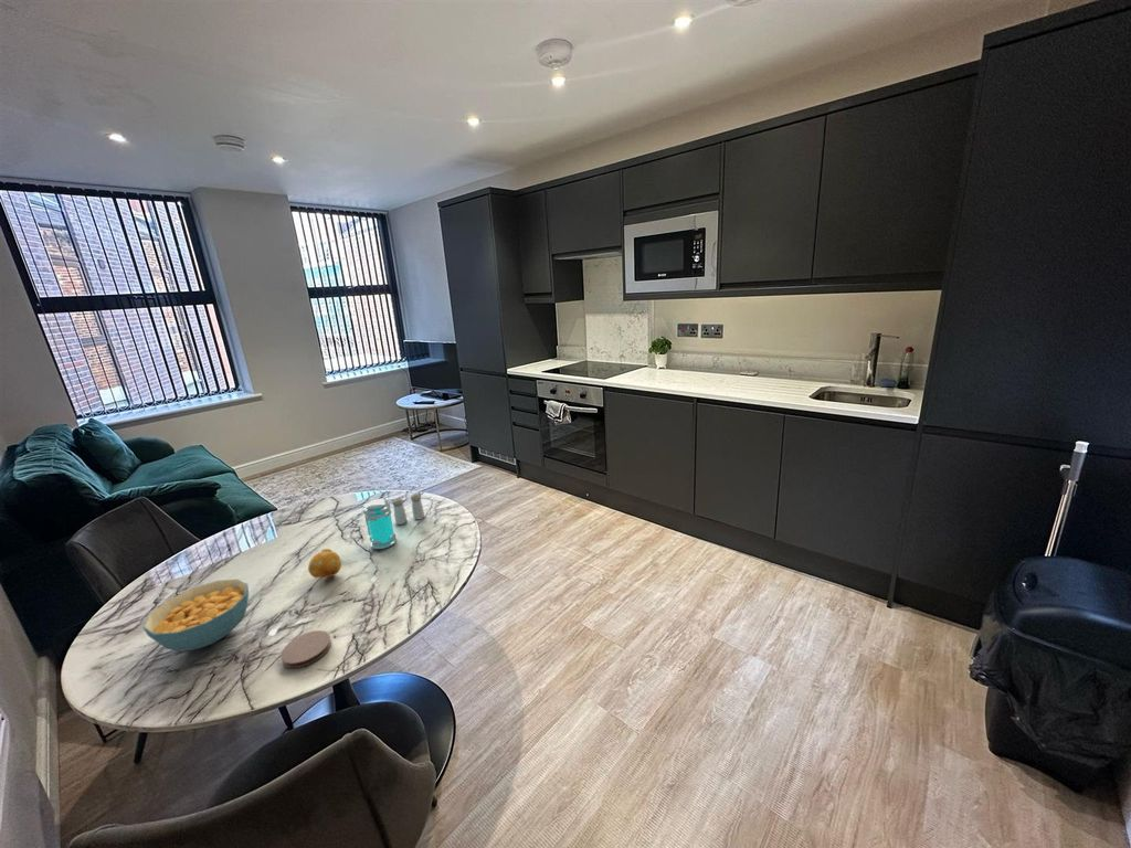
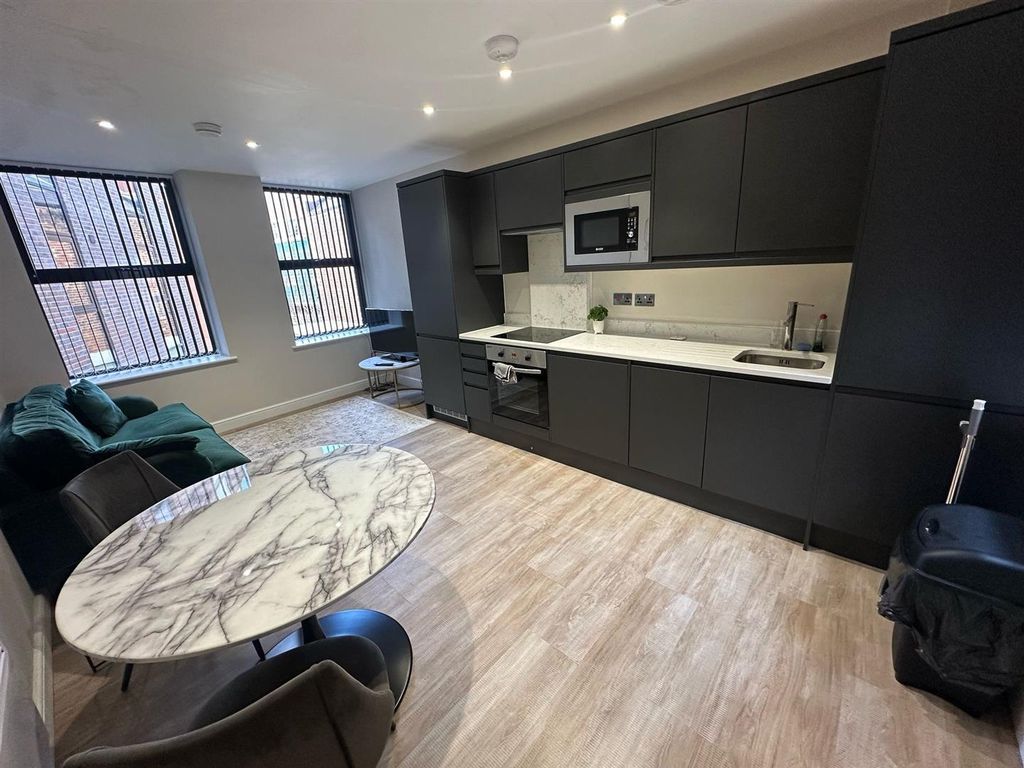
- salt and pepper shaker [391,492,425,526]
- fruit [307,548,342,579]
- cereal bowl [141,579,250,653]
- coaster [279,629,332,669]
- jar [362,498,398,550]
